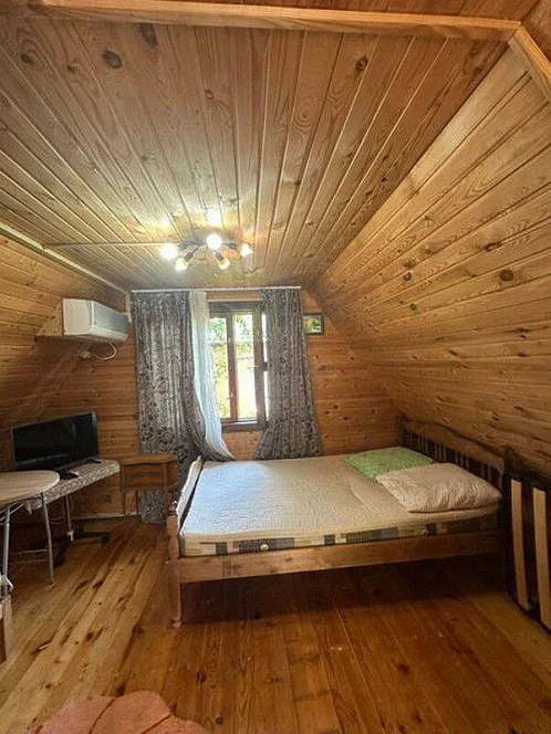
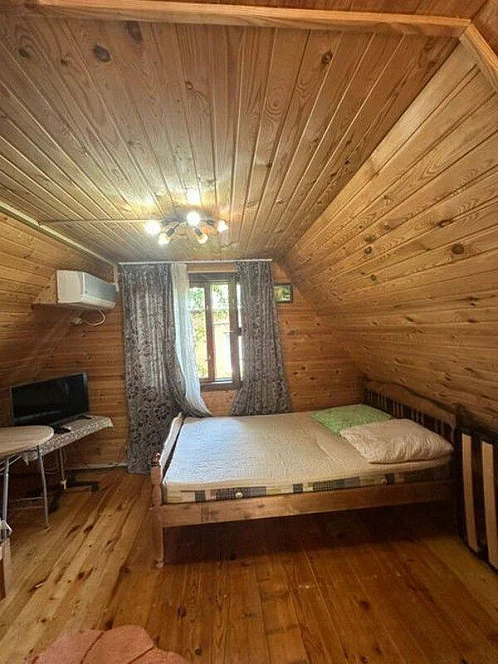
- side table [116,452,179,543]
